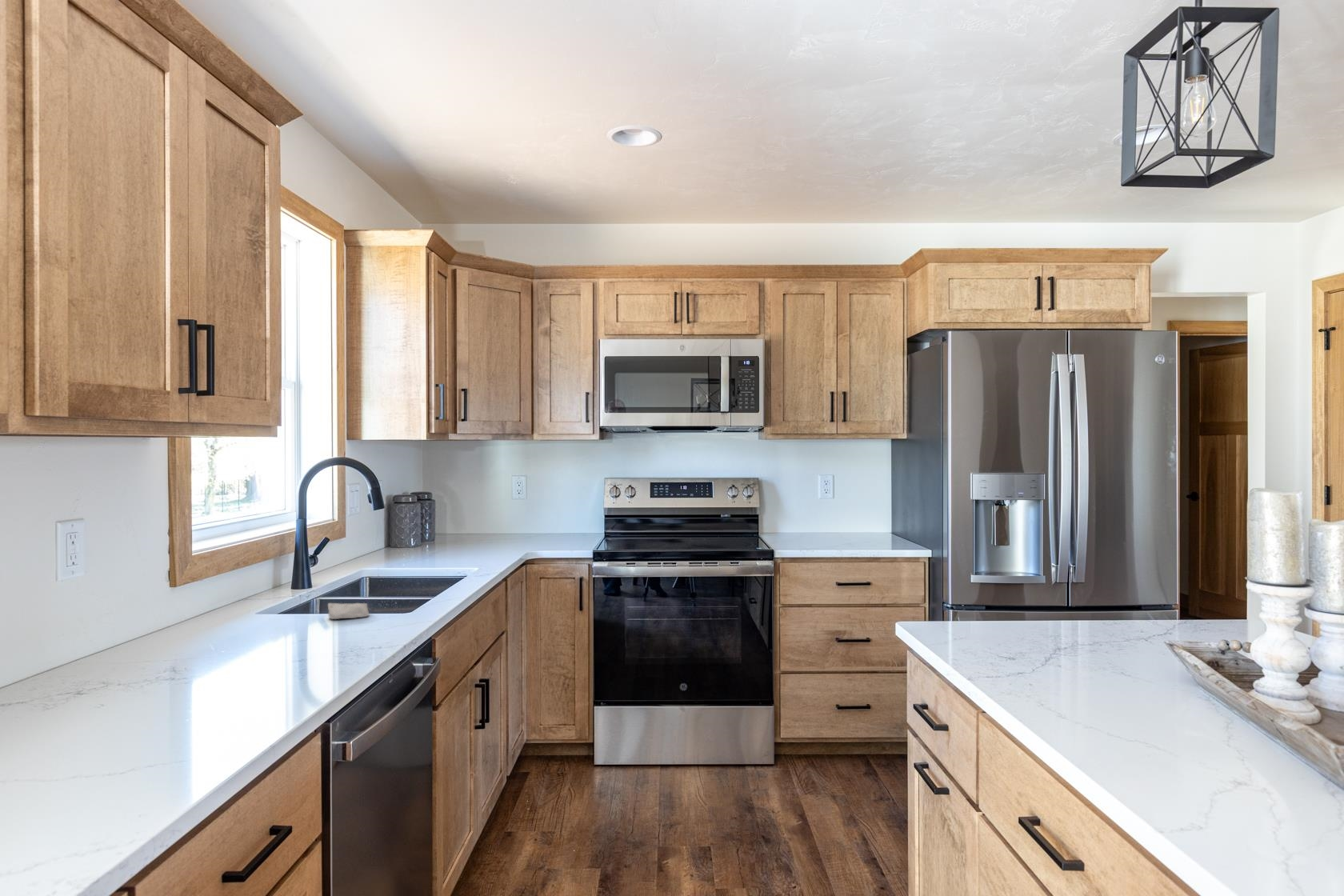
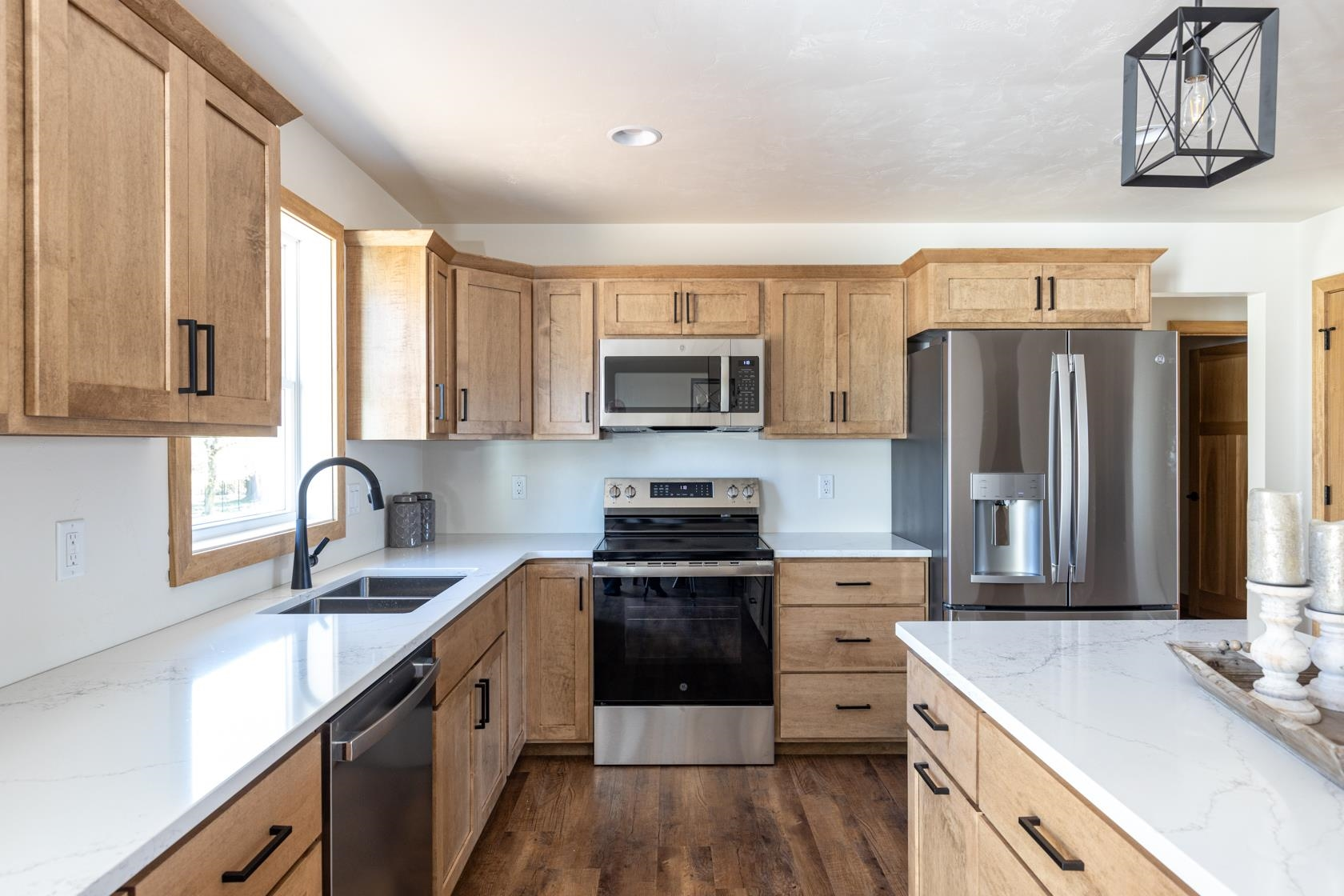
- soap bar [327,602,370,620]
